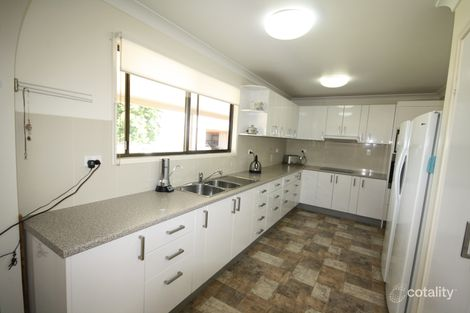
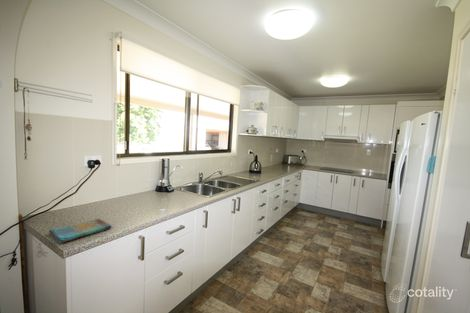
+ dish towel [48,217,112,244]
